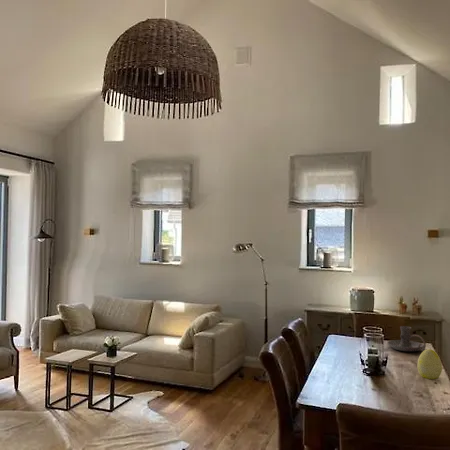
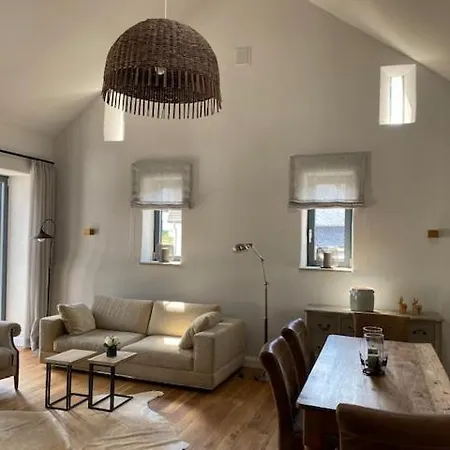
- candle holder [386,325,427,352]
- decorative egg [416,348,443,380]
